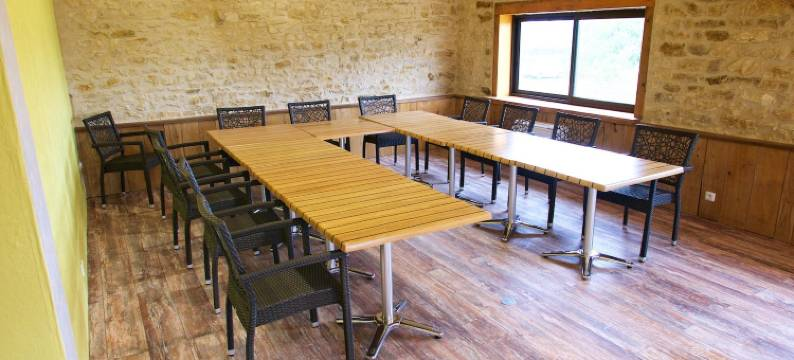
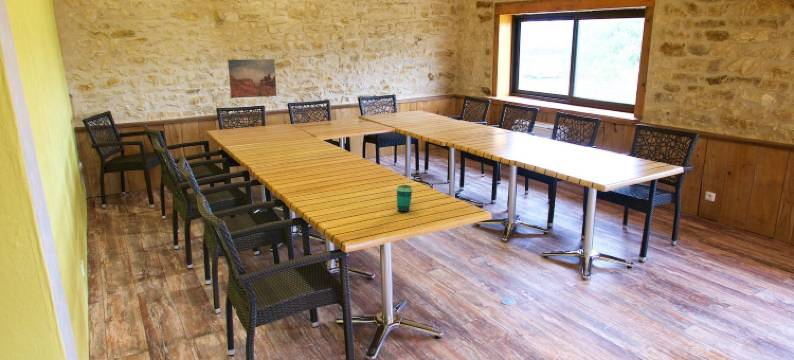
+ wall art [227,58,277,99]
+ cup [395,184,414,213]
